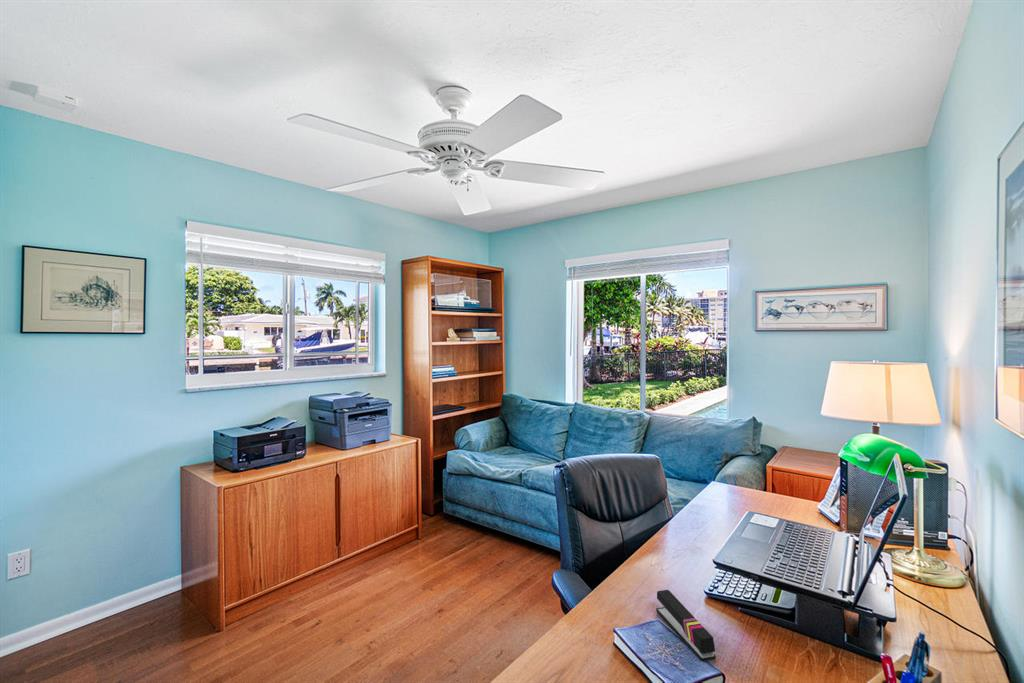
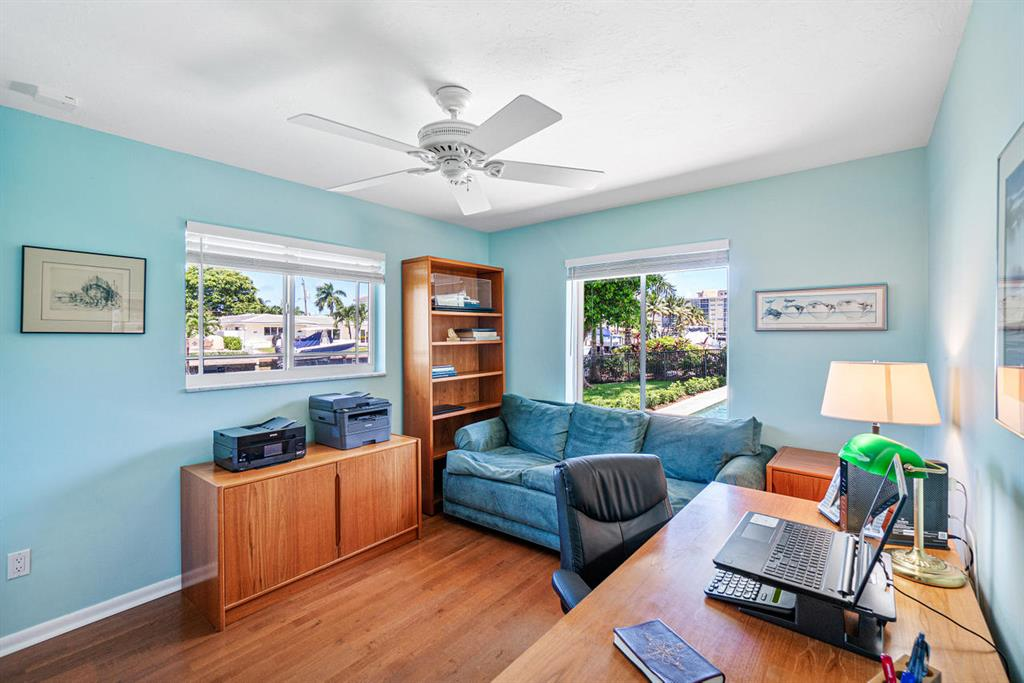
- stapler [655,589,717,662]
